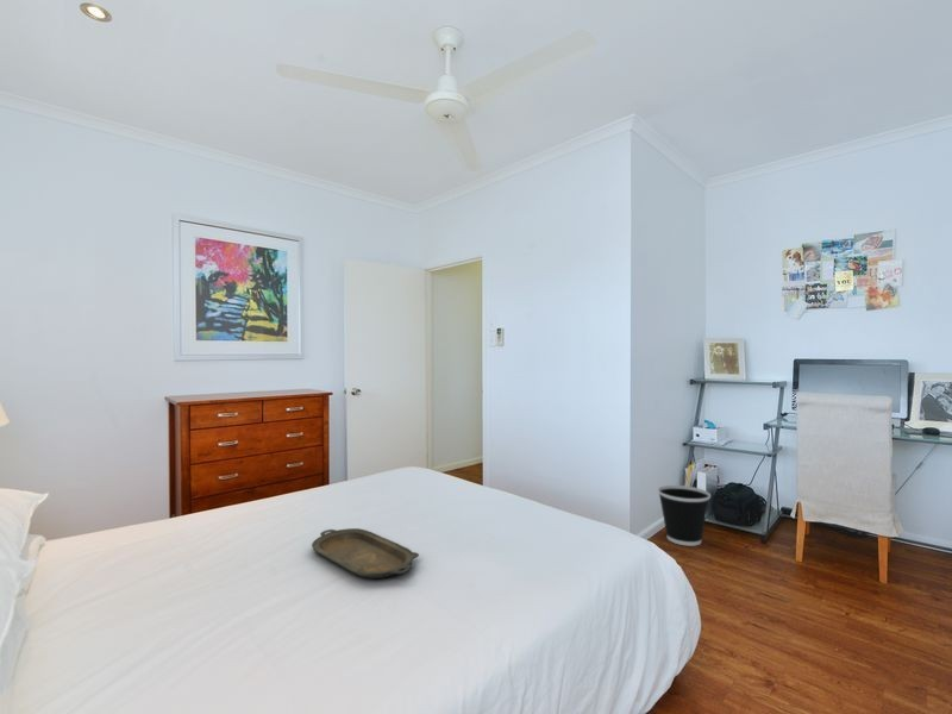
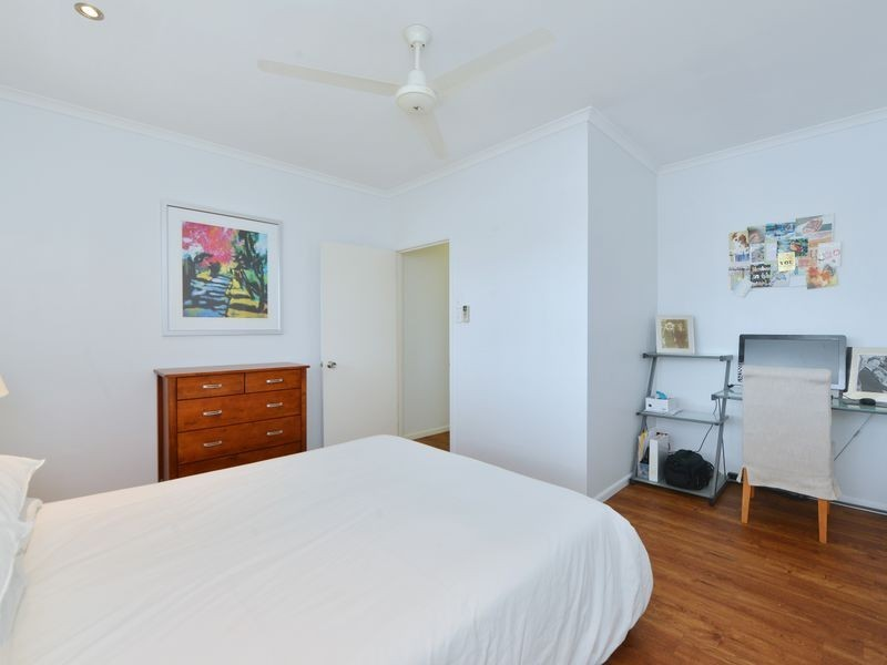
- serving tray [311,527,420,580]
- wastebasket [657,484,712,547]
